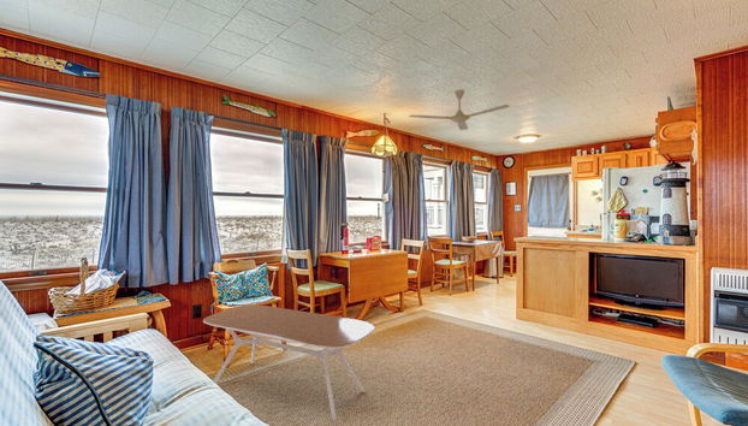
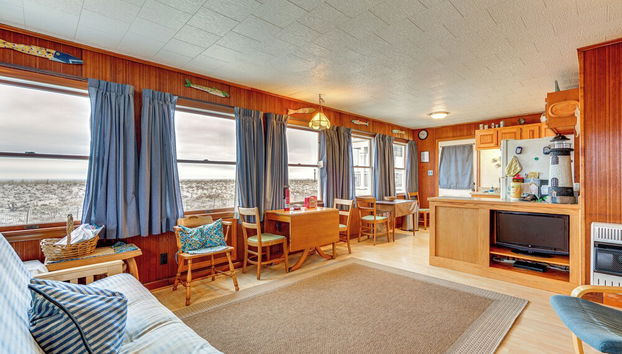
- ceiling fan [408,89,511,131]
- coffee table [202,303,376,422]
